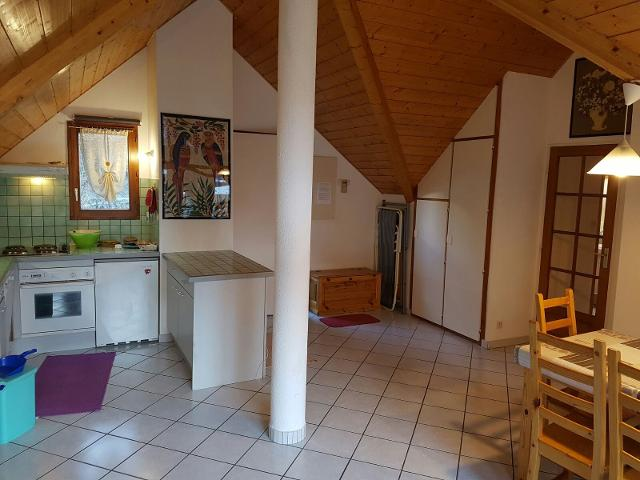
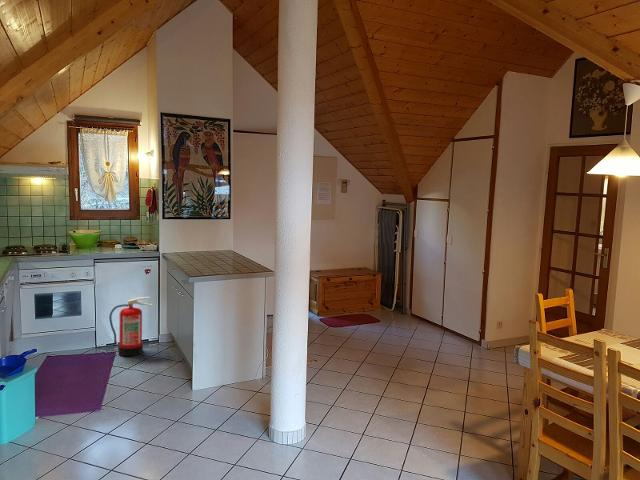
+ fire extinguisher [108,296,153,357]
